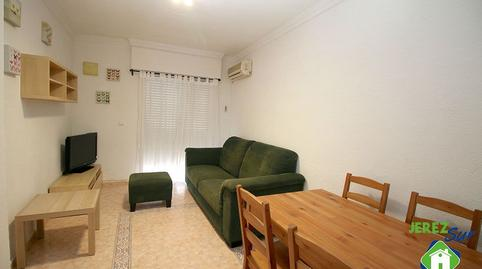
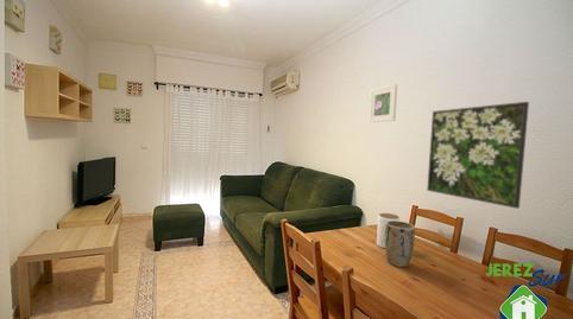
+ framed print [367,83,398,123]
+ jar [376,212,401,249]
+ plant pot [384,221,416,268]
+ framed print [426,101,530,210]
